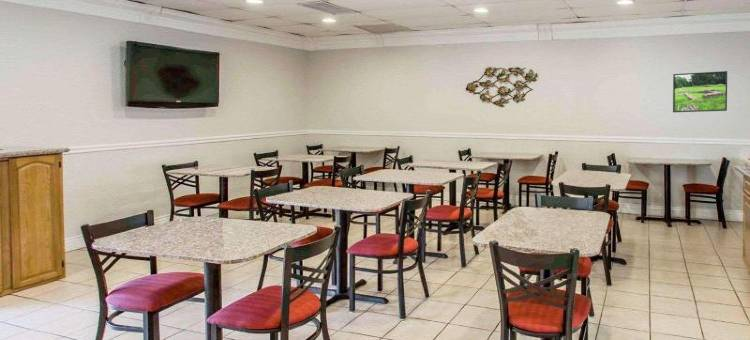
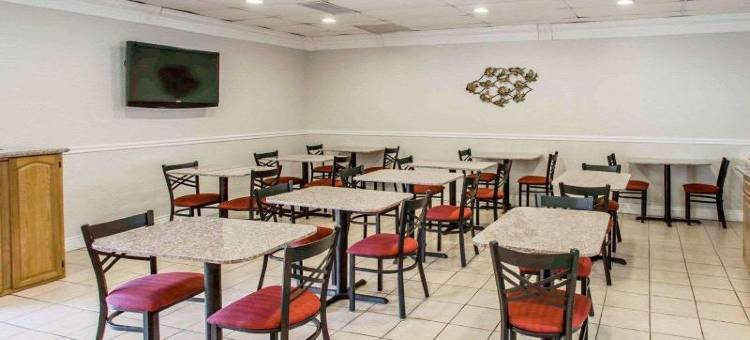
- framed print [672,70,728,113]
